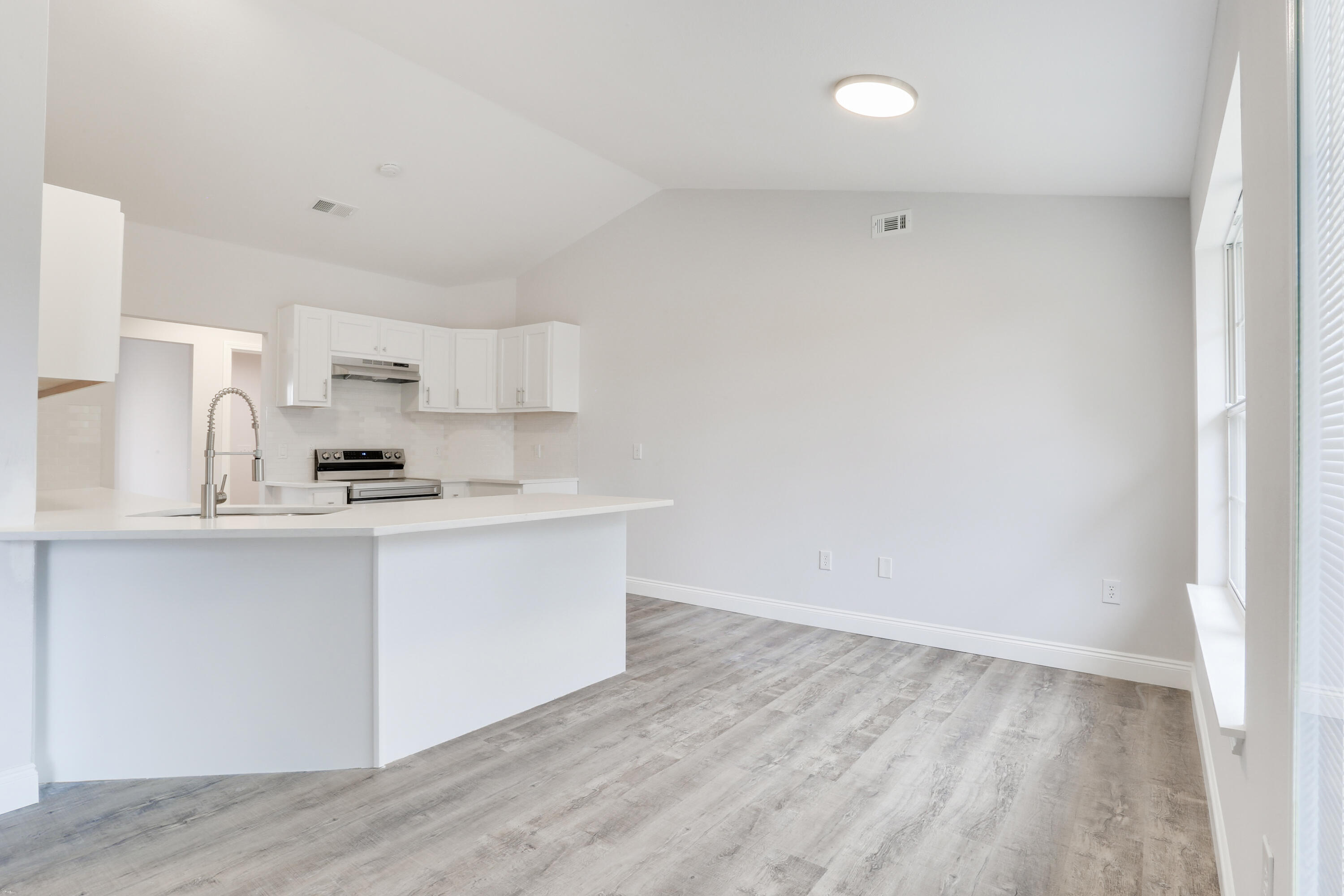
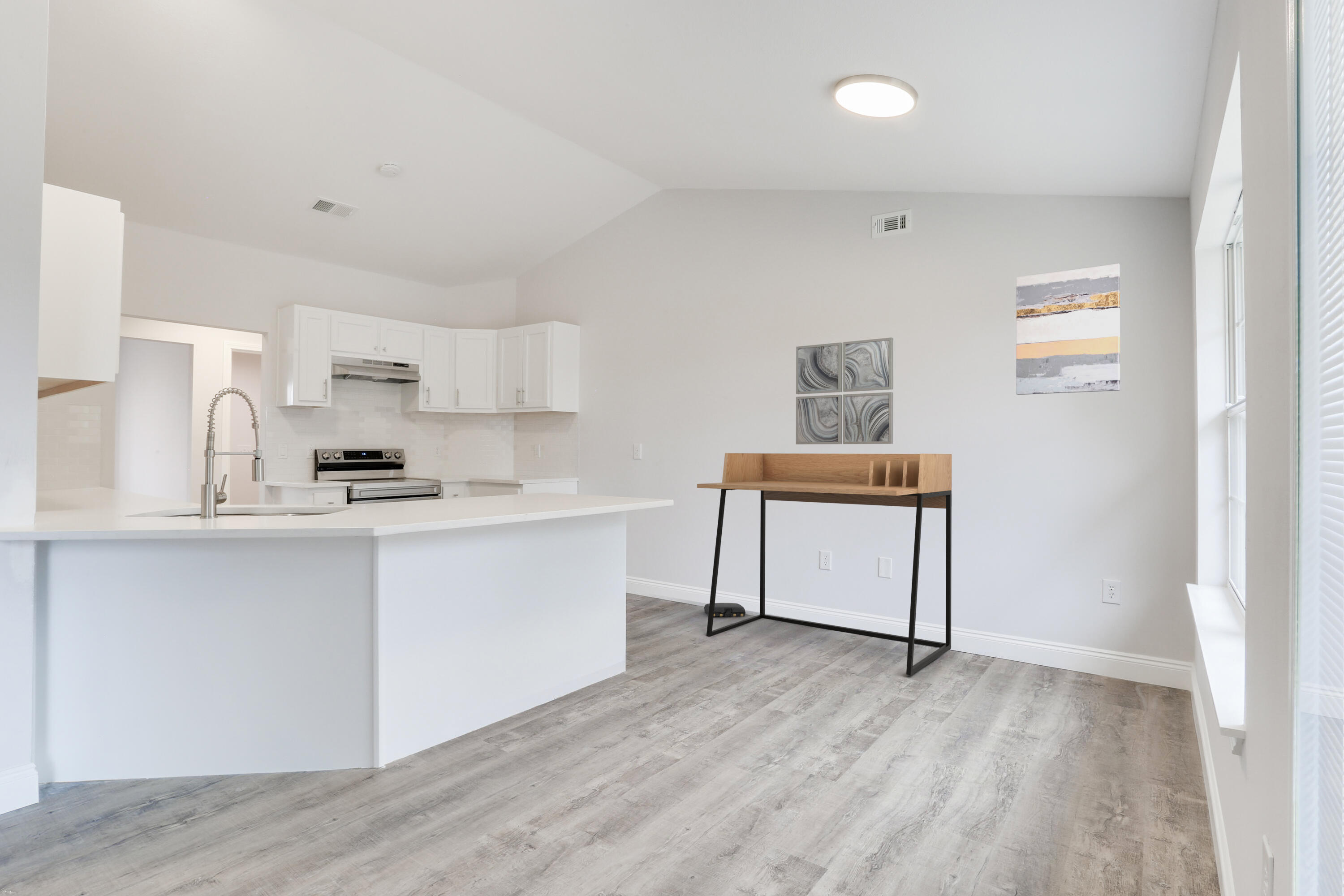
+ bag [704,603,746,617]
+ wall art [795,337,894,445]
+ wall art [1016,263,1120,395]
+ desk [697,452,952,676]
